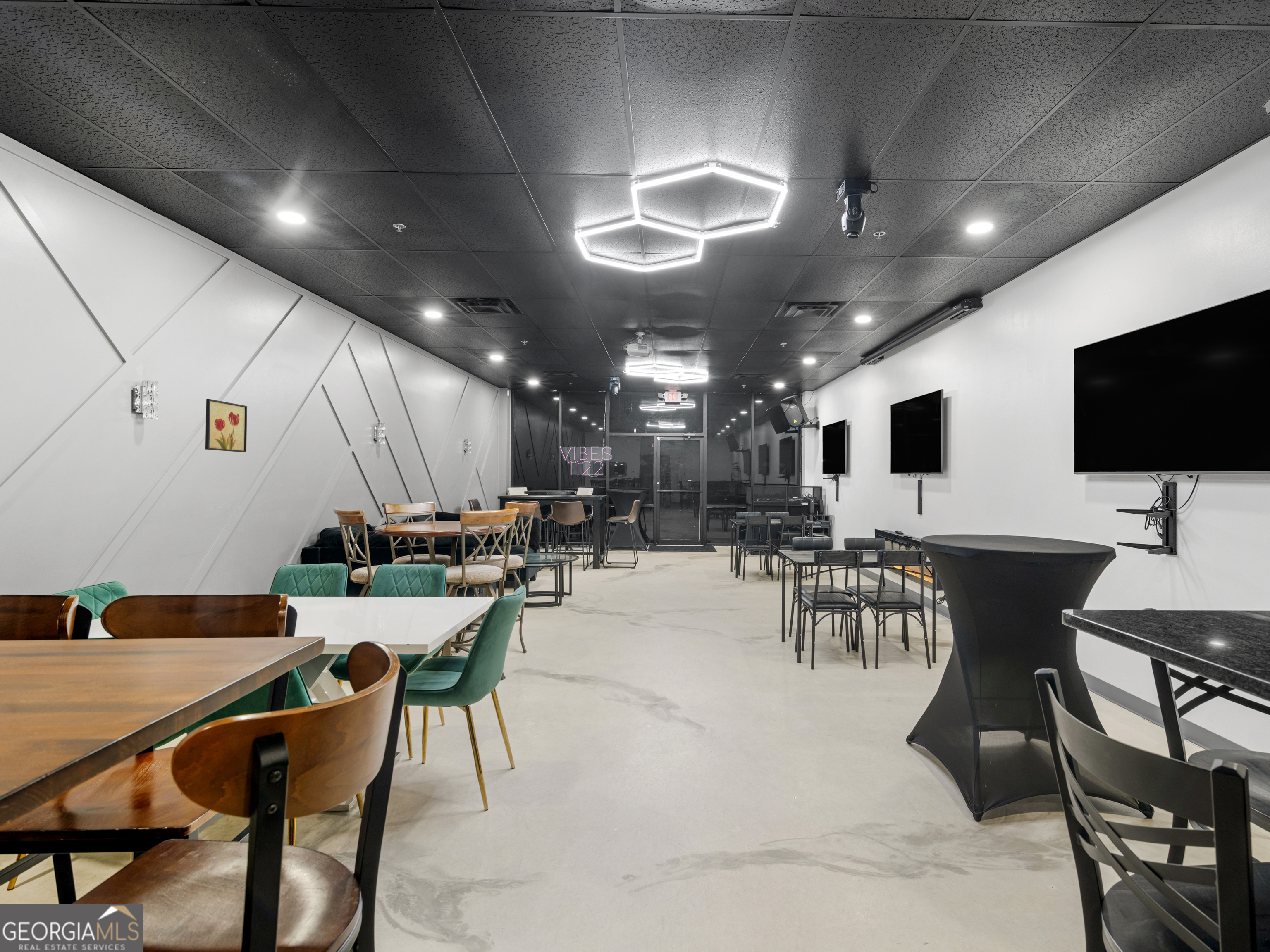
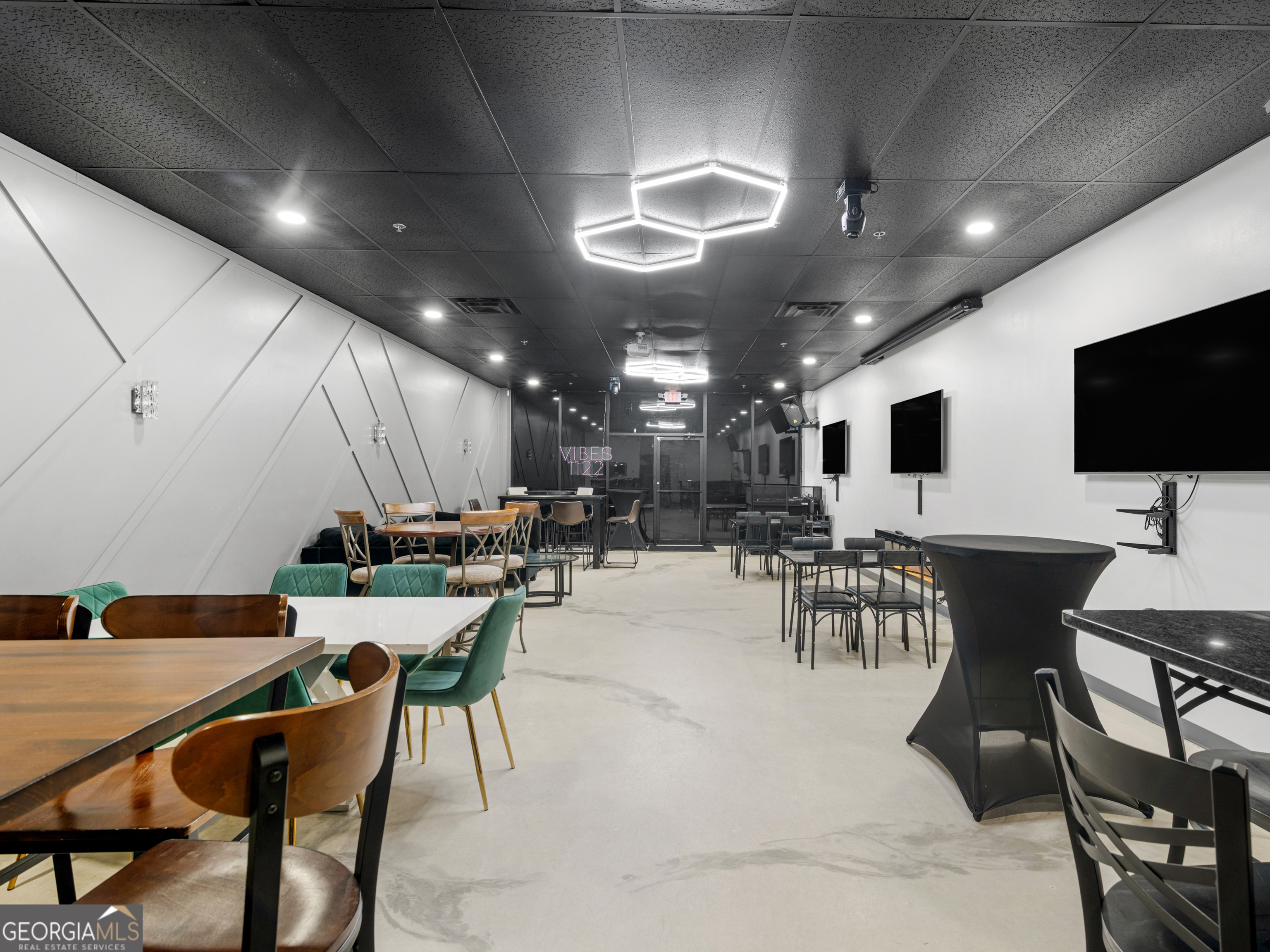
- wall art [205,399,248,453]
